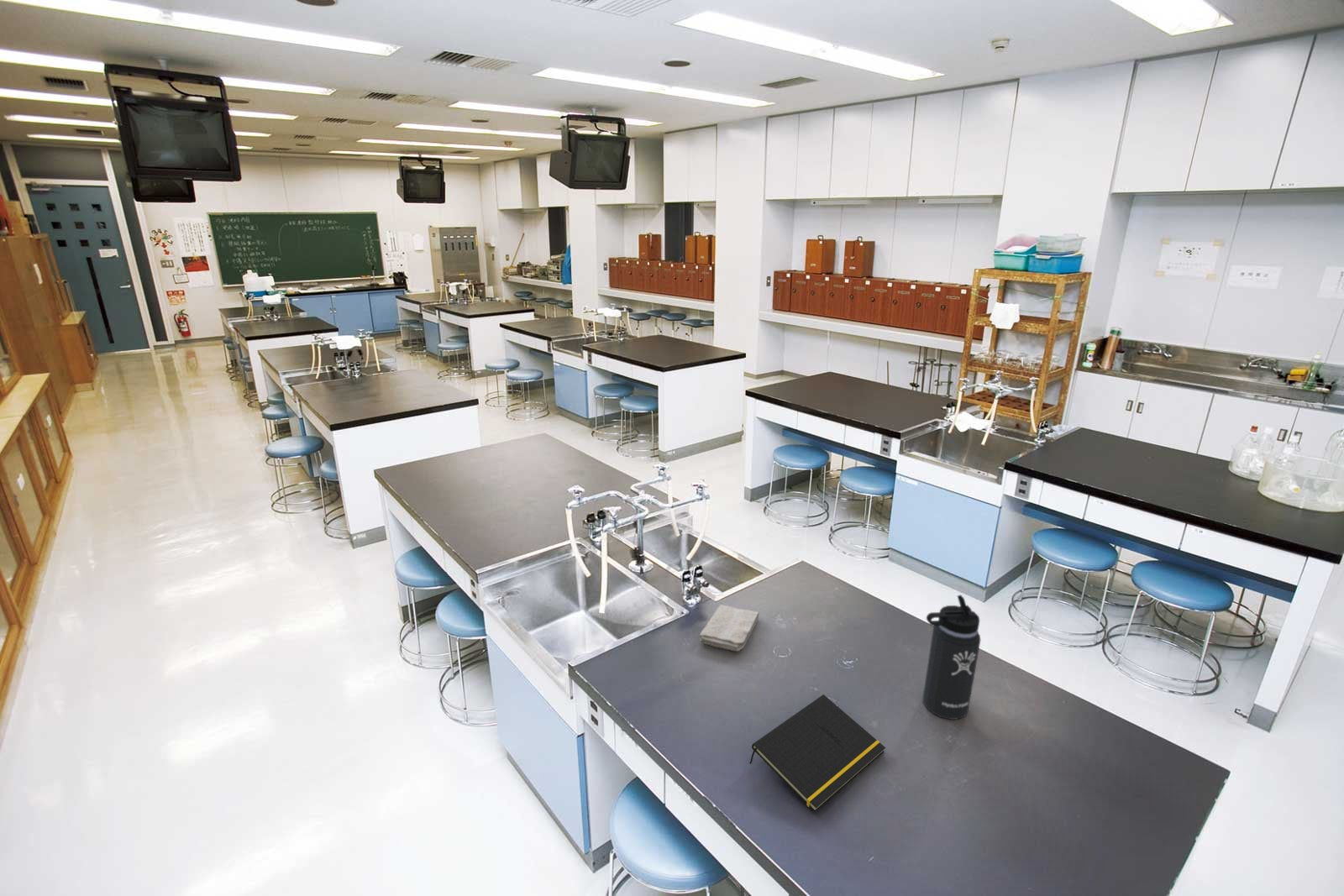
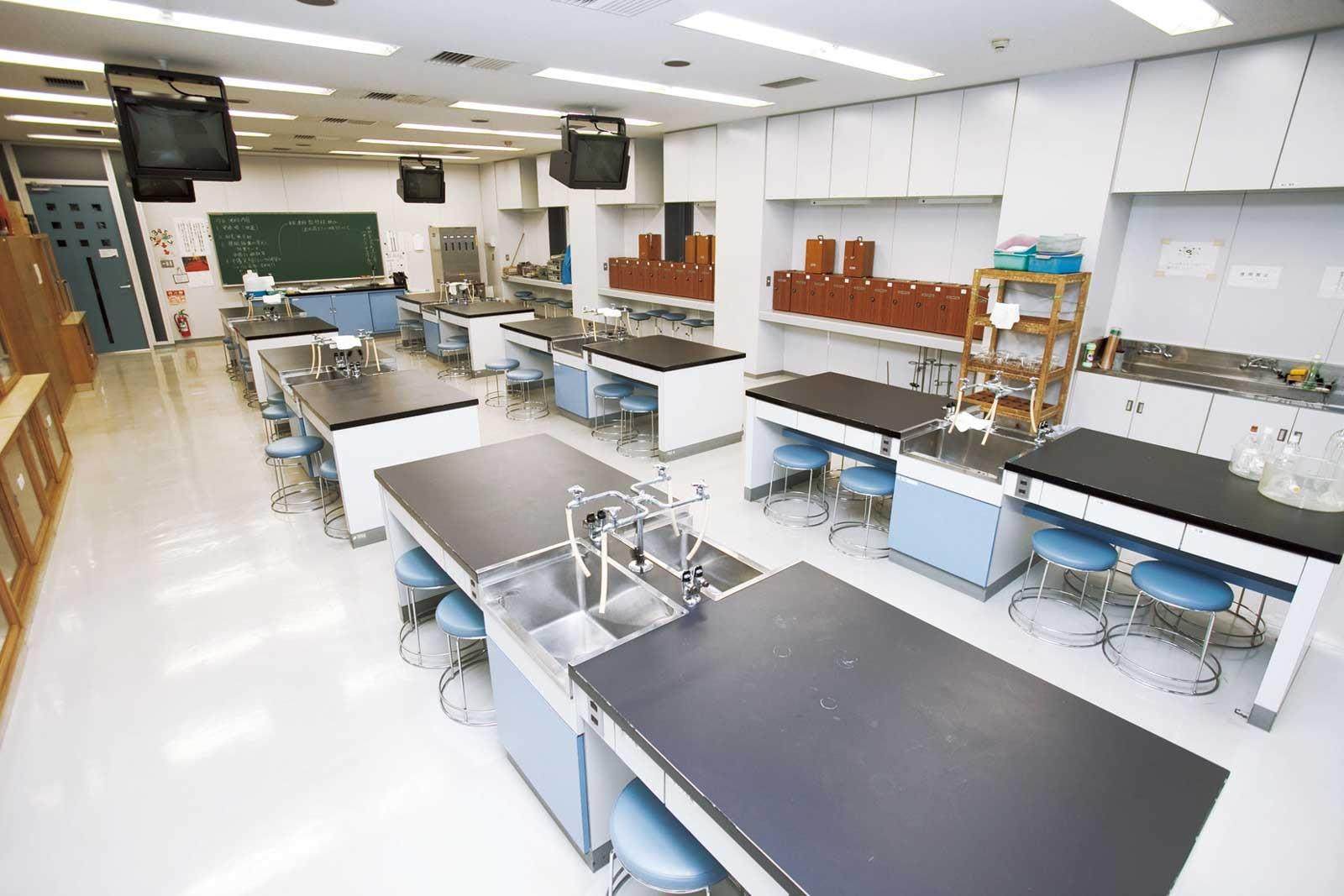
- washcloth [699,604,760,652]
- thermos bottle [922,594,981,720]
- notepad [749,694,886,813]
